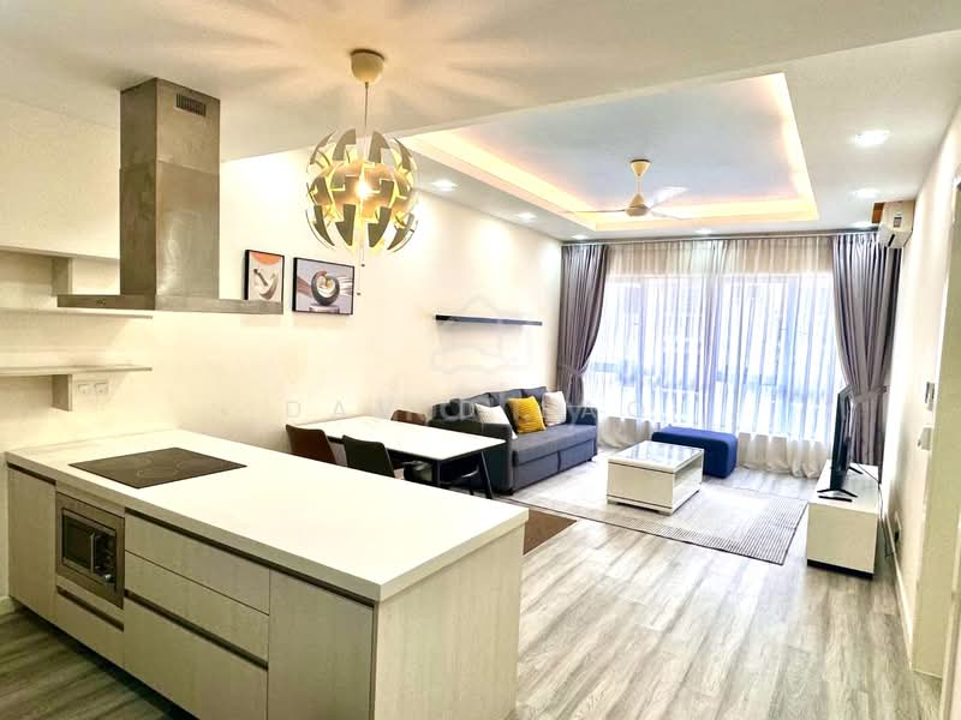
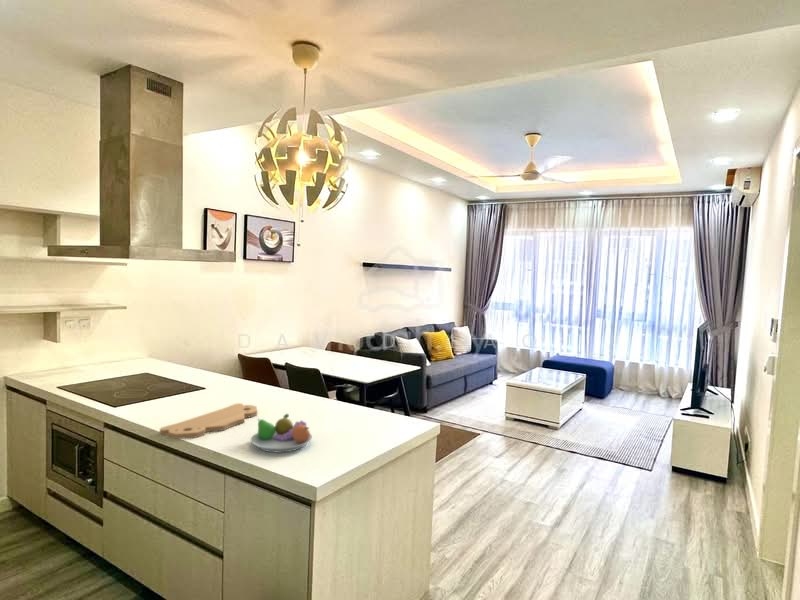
+ cutting board [159,402,258,440]
+ fruit bowl [250,413,313,454]
